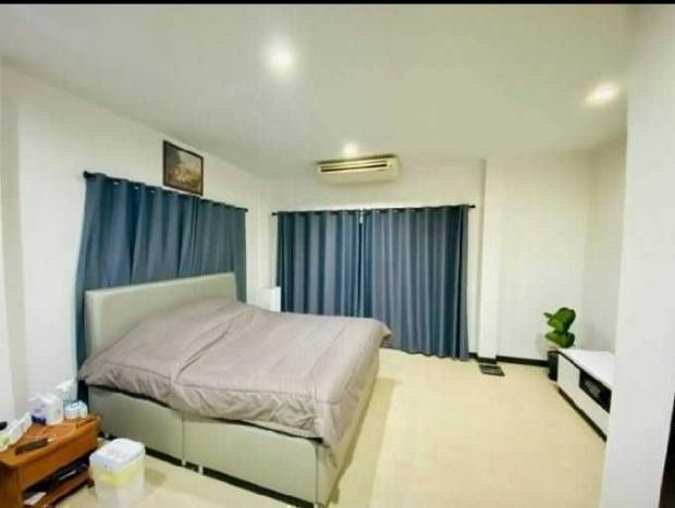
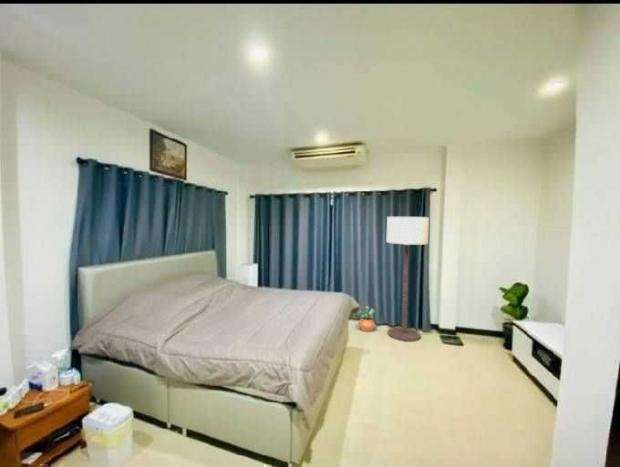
+ potted plant [357,305,376,333]
+ floor lamp [385,216,430,343]
